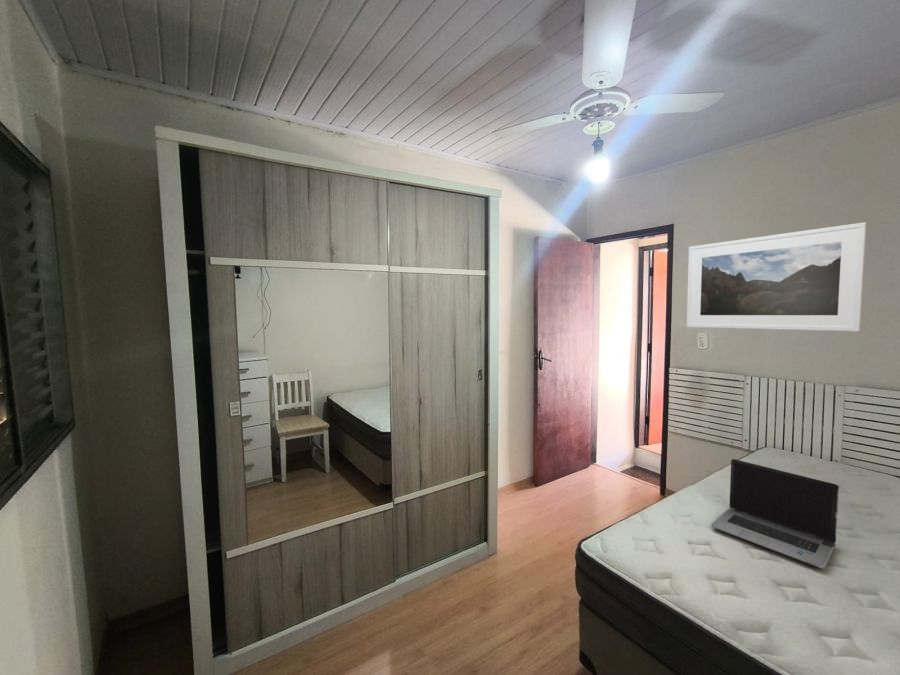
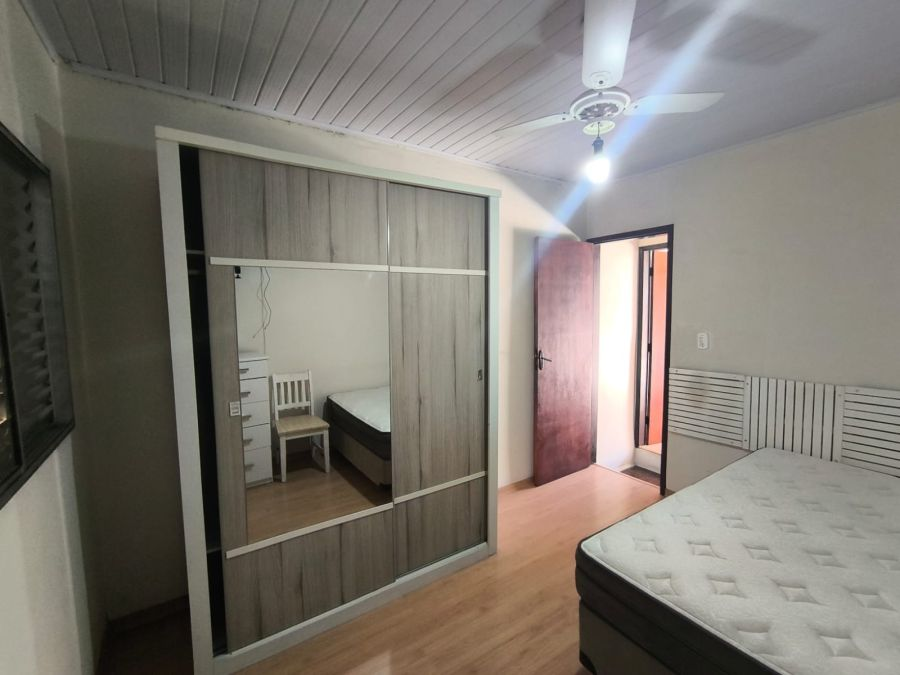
- laptop computer [710,458,840,570]
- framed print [686,221,867,332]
